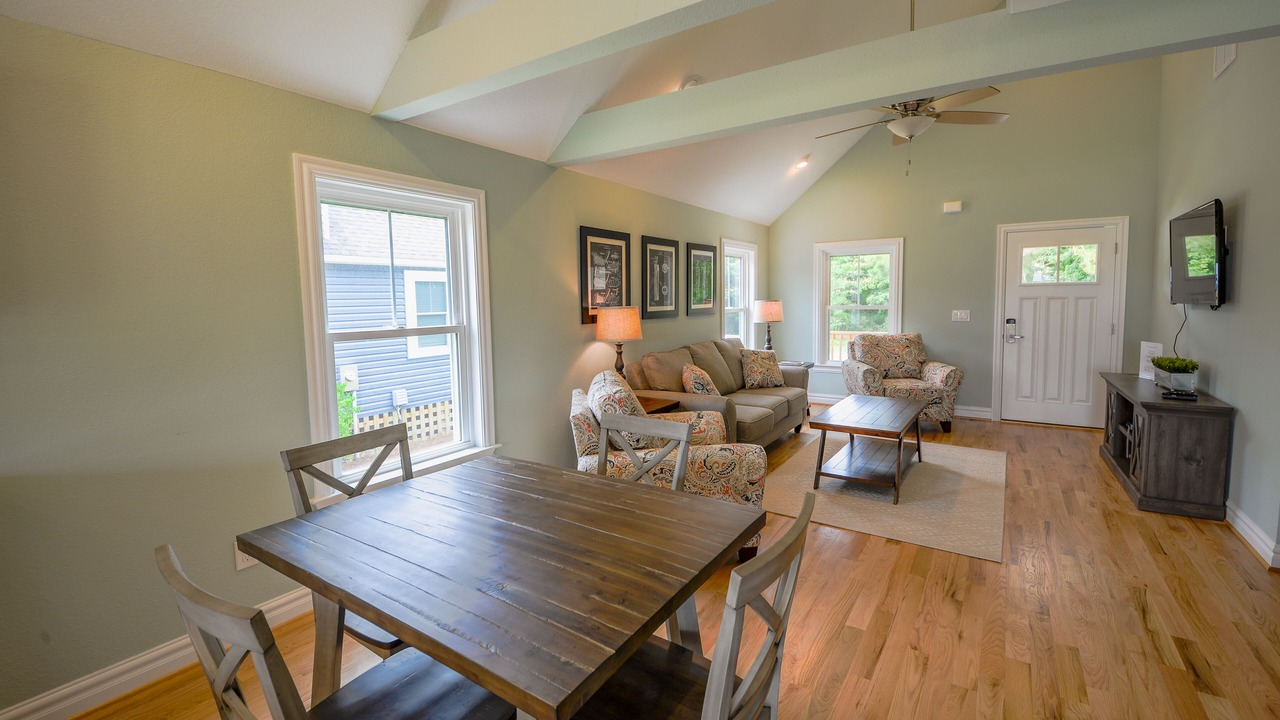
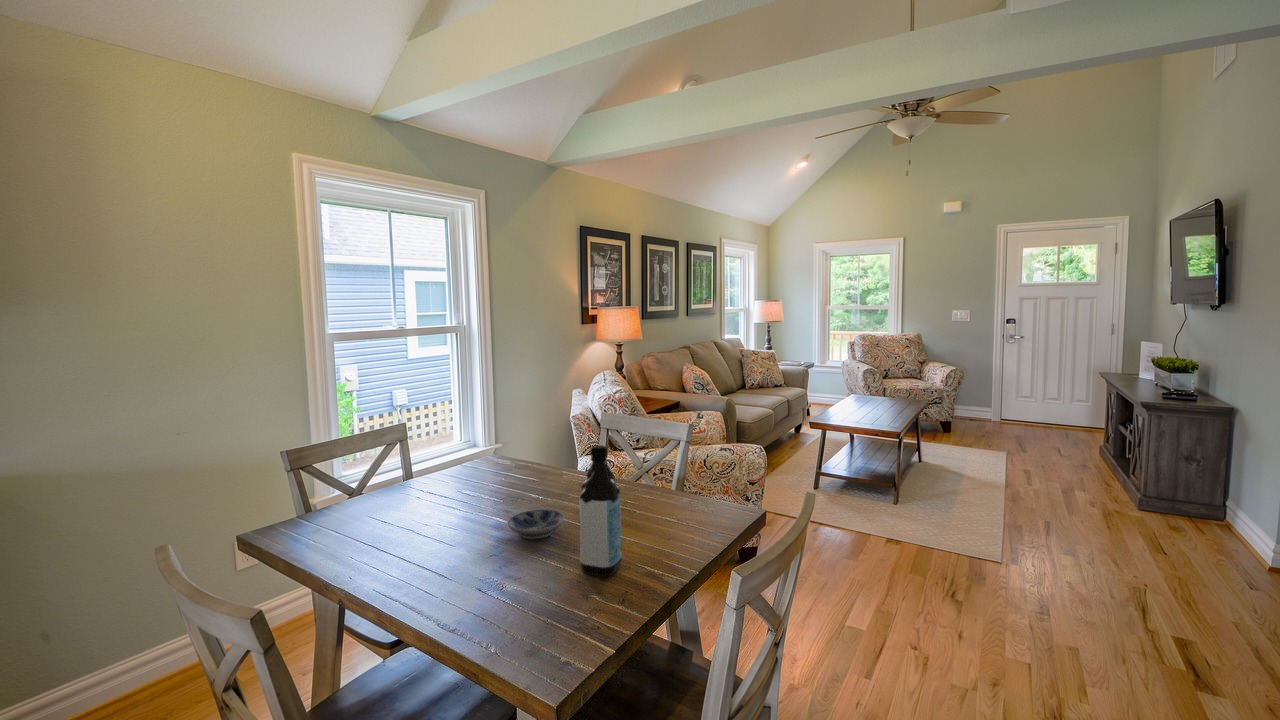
+ water bottle [578,444,623,578]
+ bowl [506,508,565,540]
